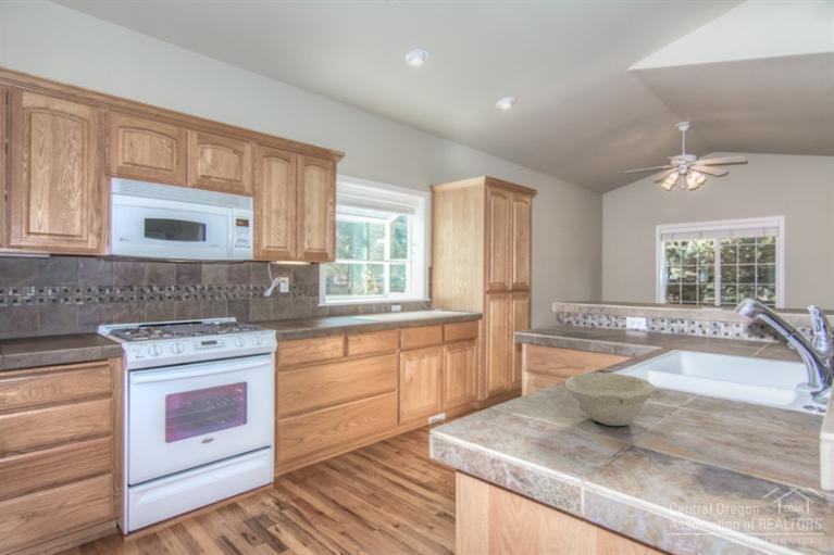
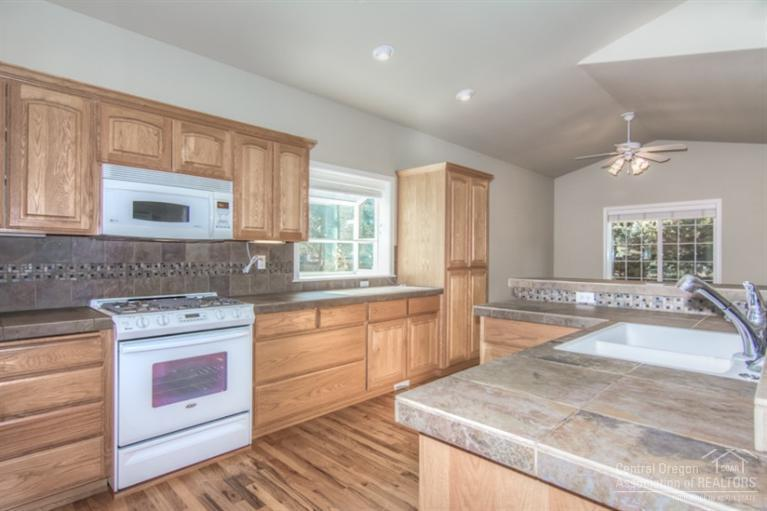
- bowl [563,371,656,427]
